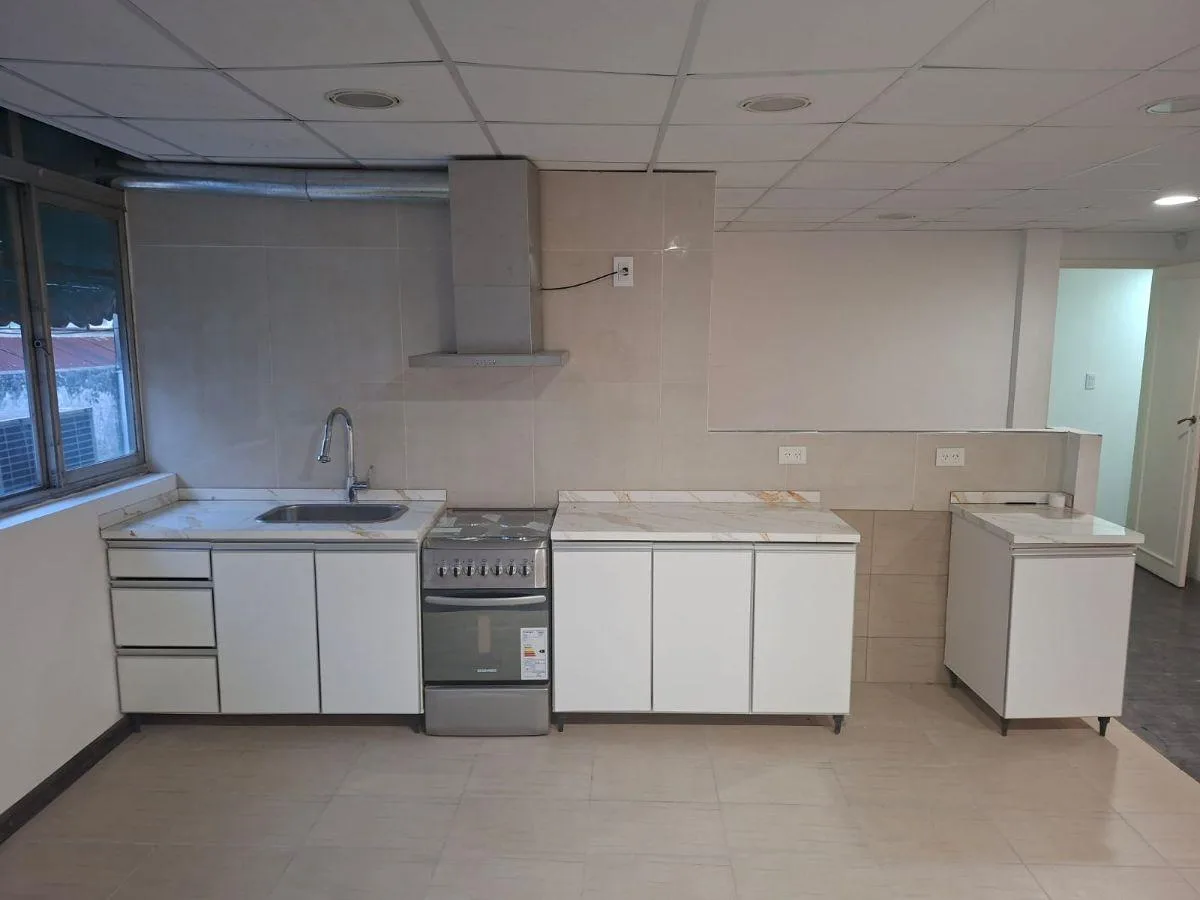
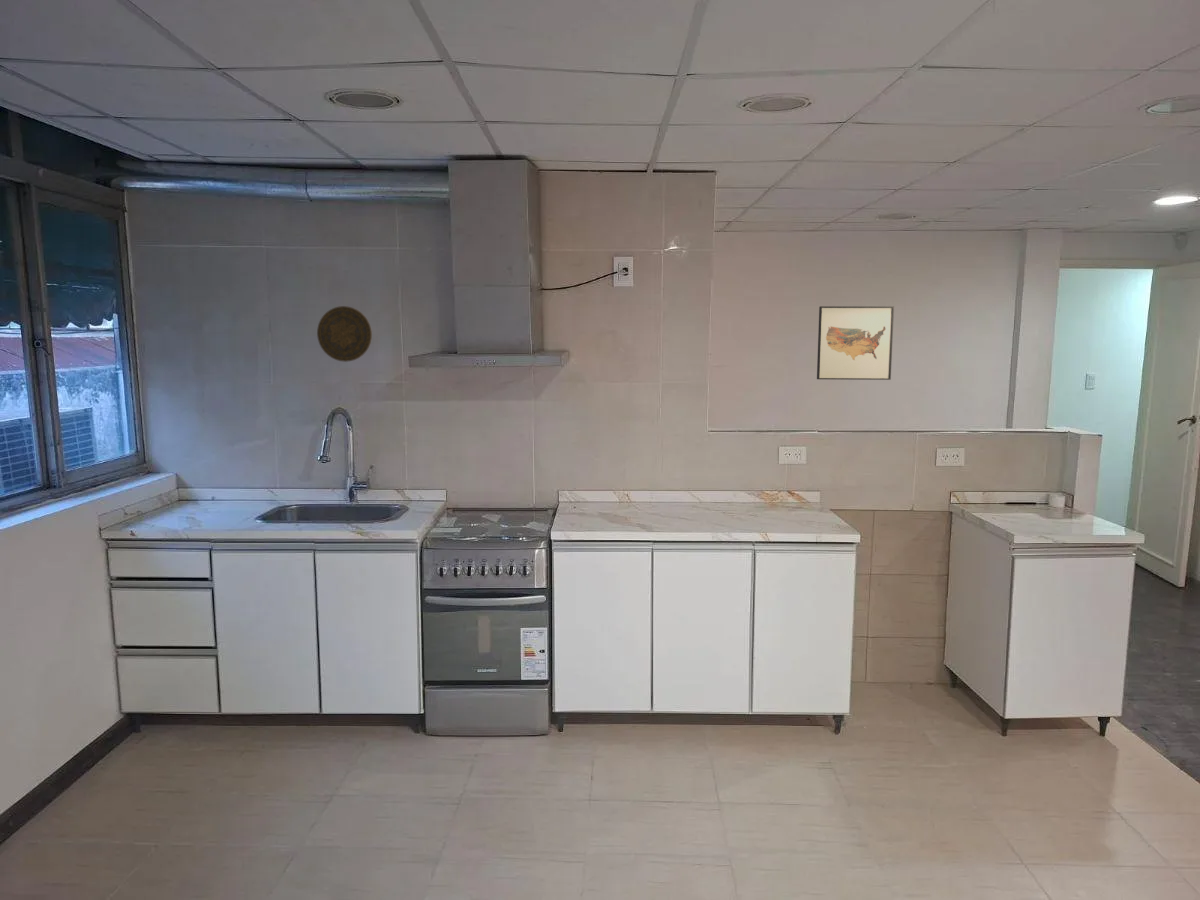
+ wall art [816,305,895,381]
+ decorative plate [316,305,373,363]
